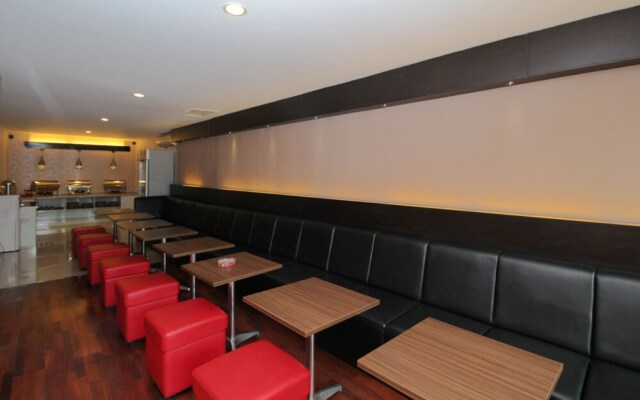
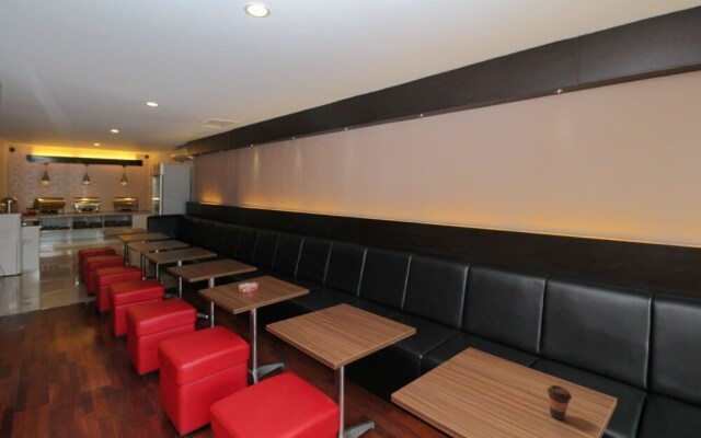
+ coffee cup [547,384,573,420]
